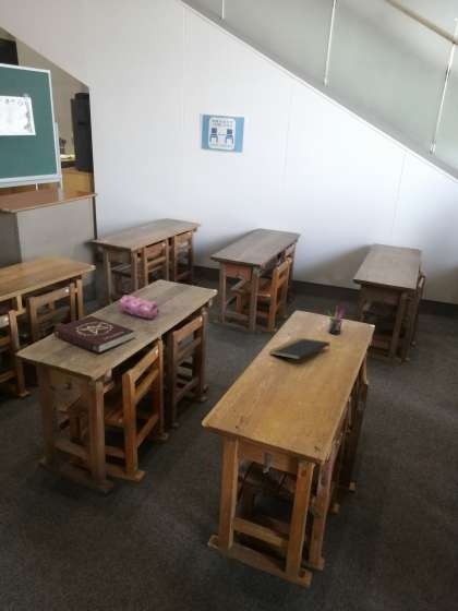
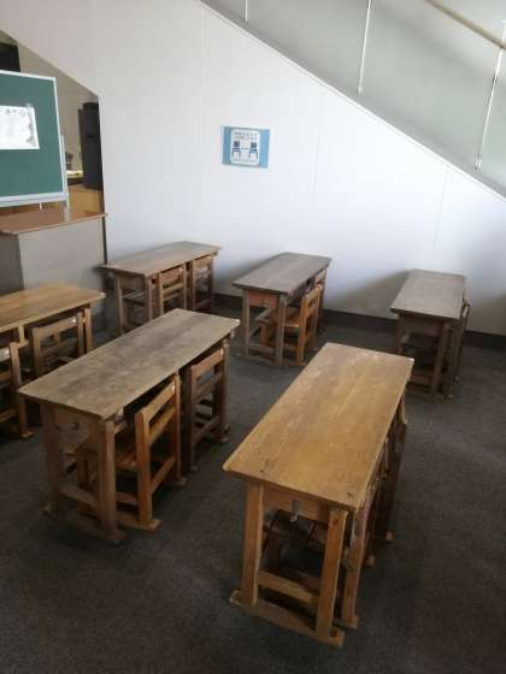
- pencil case [119,293,160,320]
- book [52,315,135,355]
- notepad [268,337,332,360]
- pen holder [326,306,346,335]
